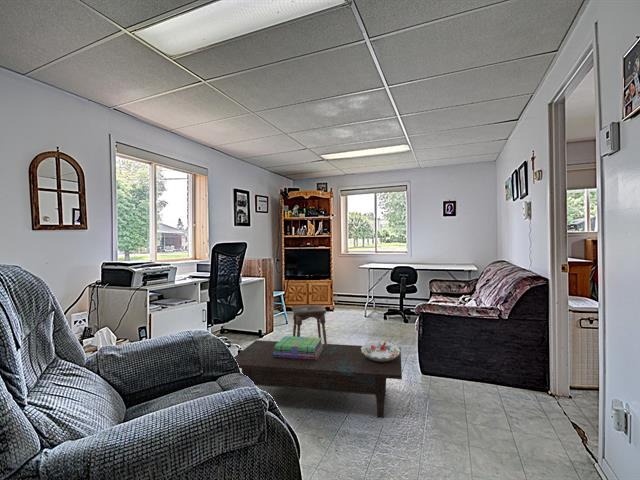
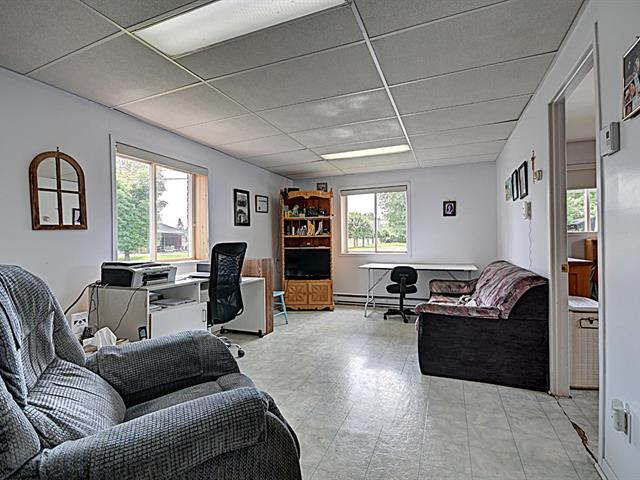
- decorative bowl [361,340,400,362]
- coffee table [233,339,403,419]
- stack of books [273,335,324,360]
- stool [291,304,328,344]
